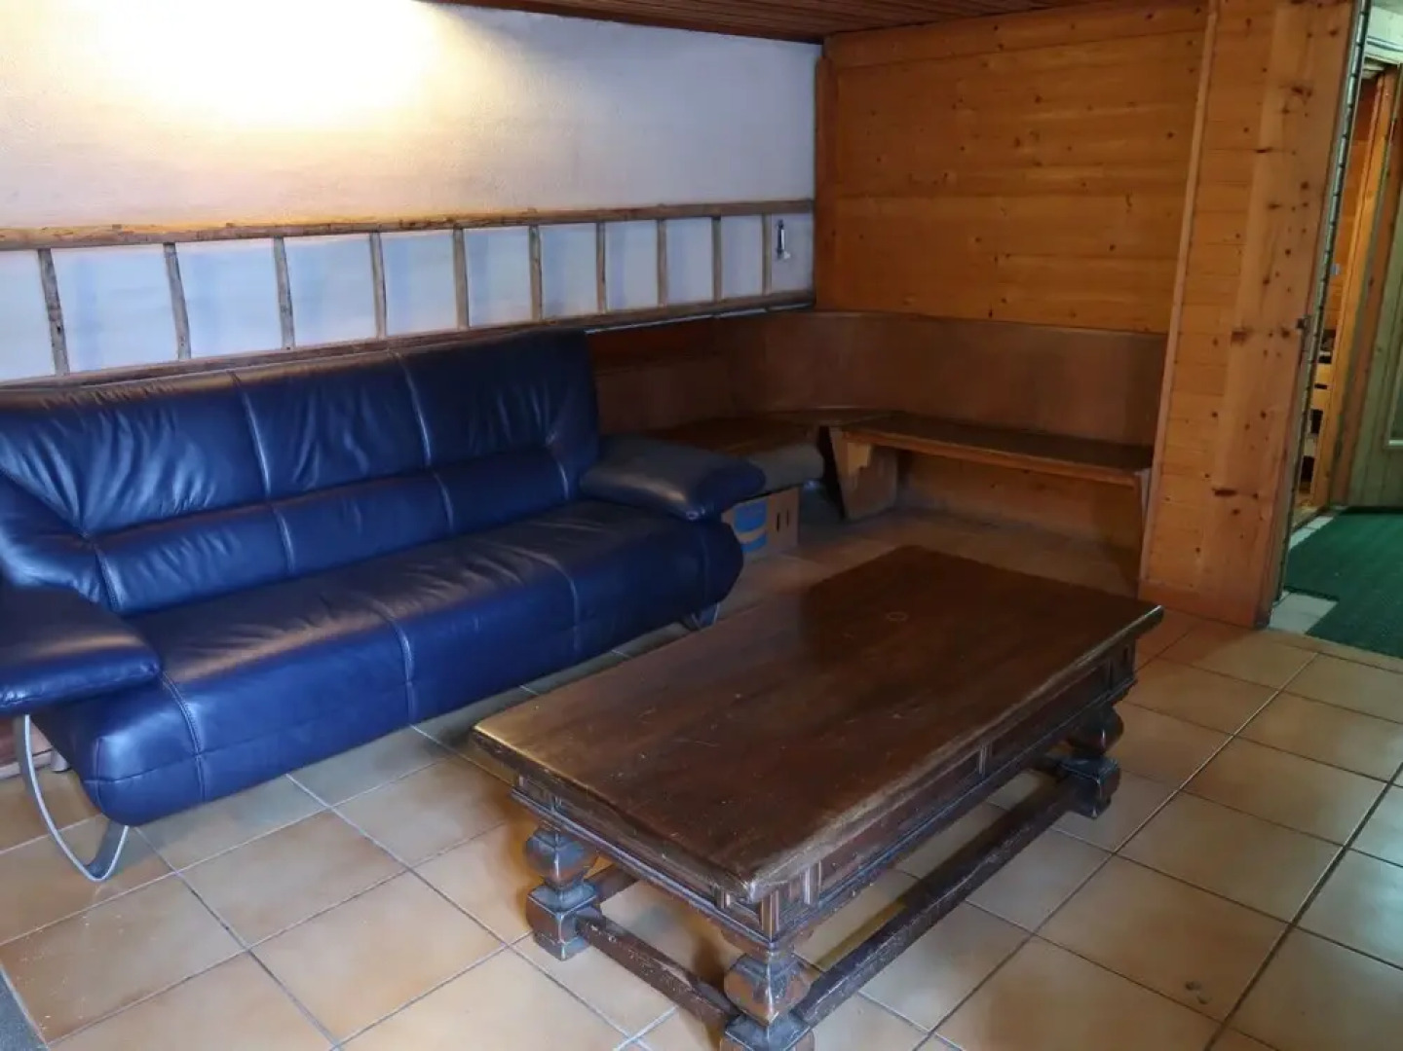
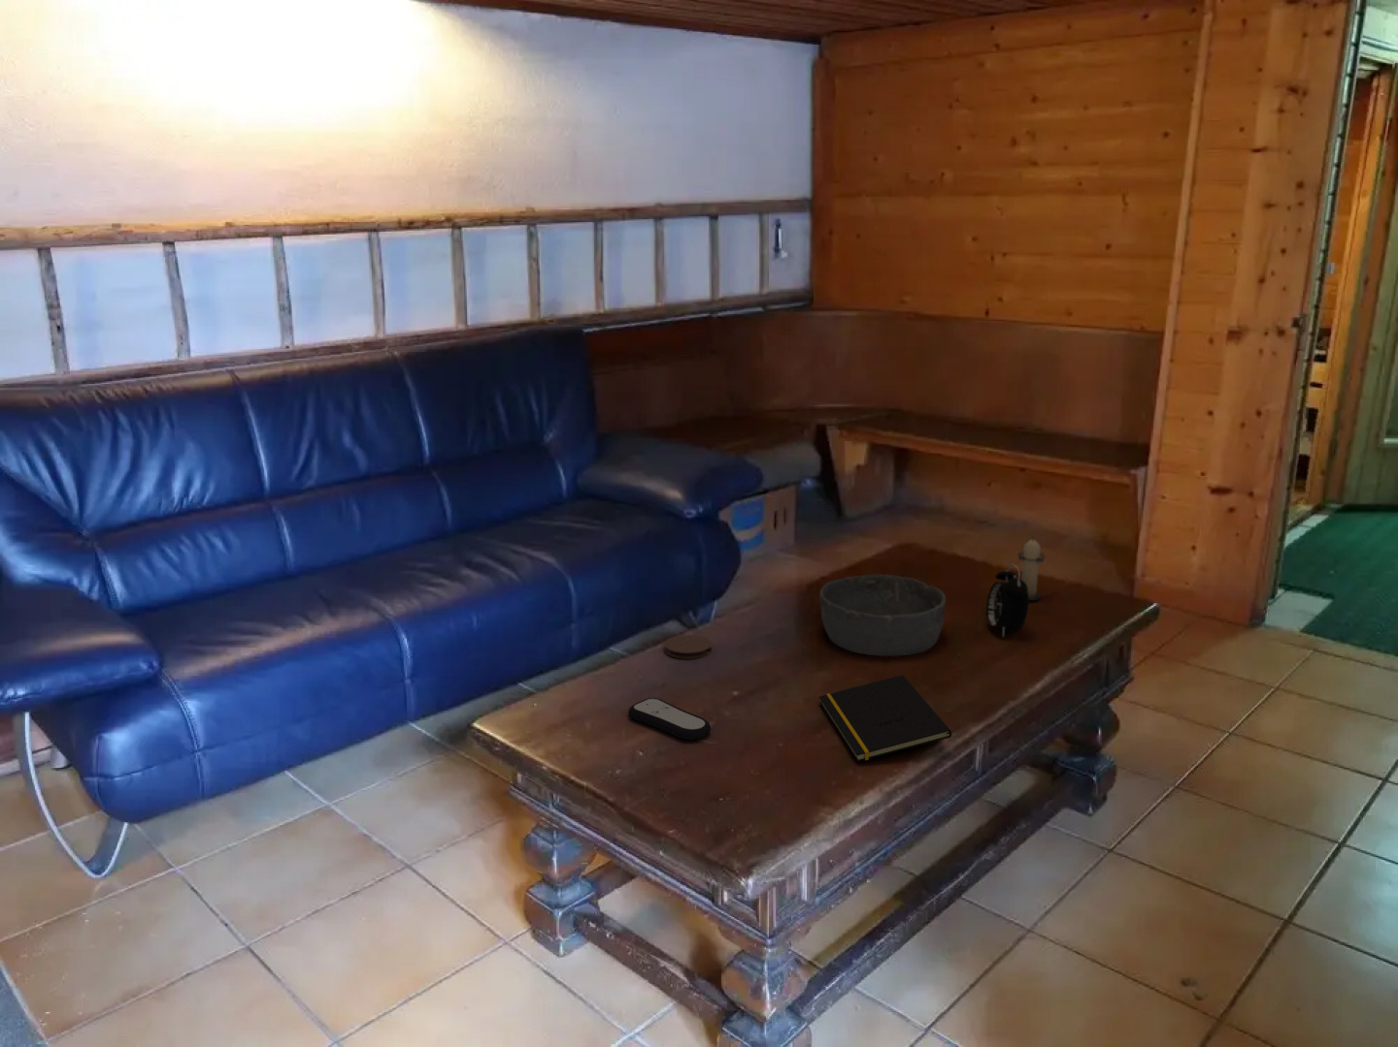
+ candle [1016,536,1046,602]
+ coaster [663,633,712,660]
+ alarm clock [985,563,1029,639]
+ notepad [818,674,952,763]
+ bowl [818,573,947,657]
+ remote control [629,697,711,740]
